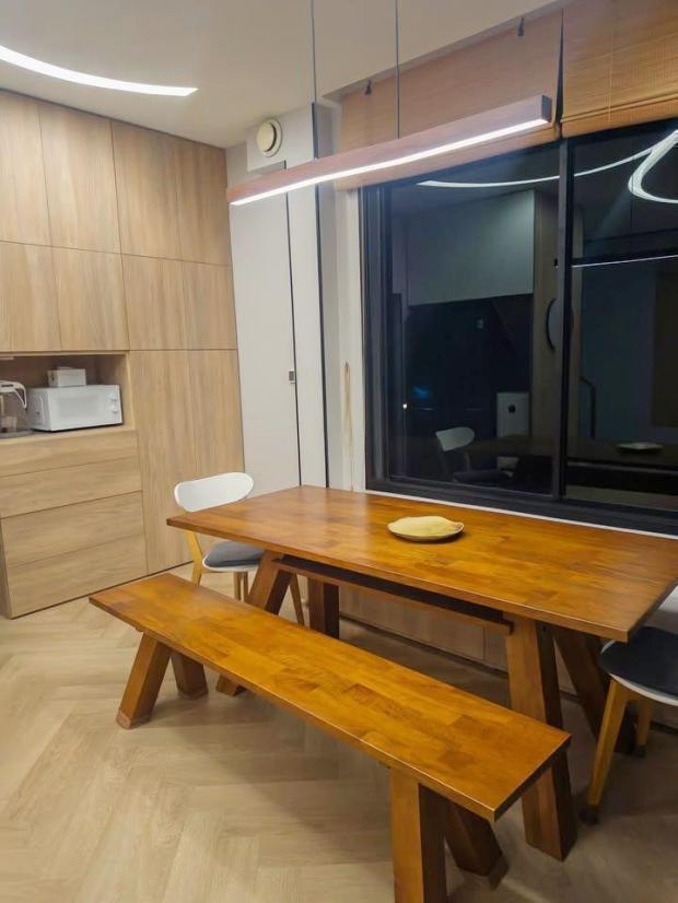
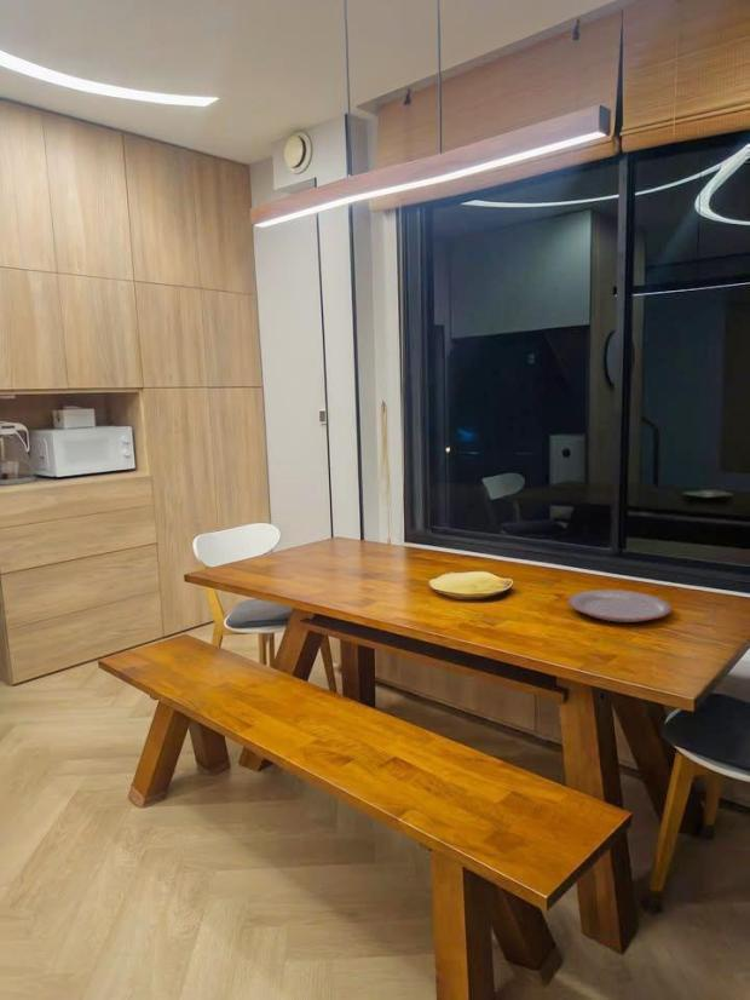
+ plate [567,588,673,623]
